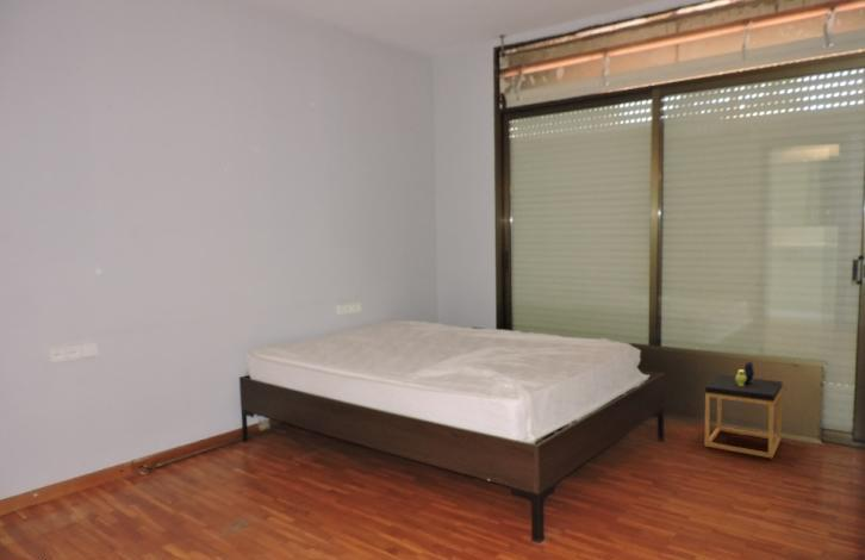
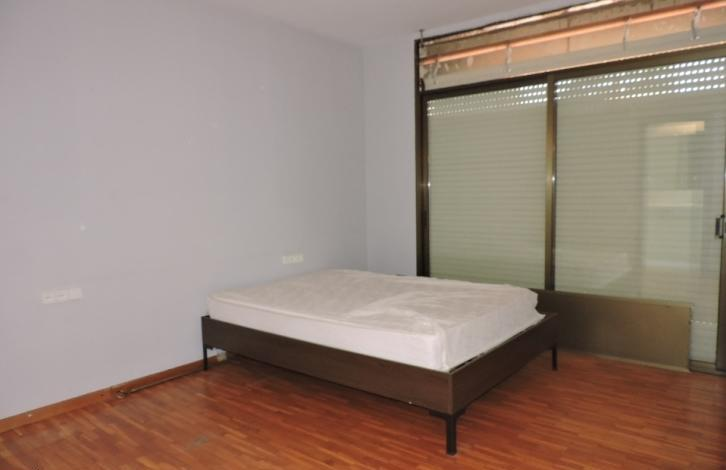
- side table [704,361,783,459]
